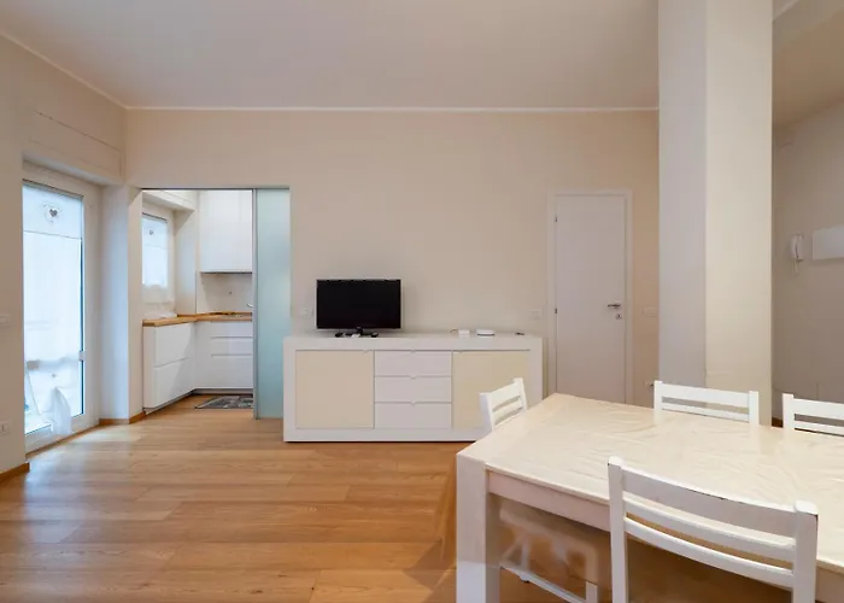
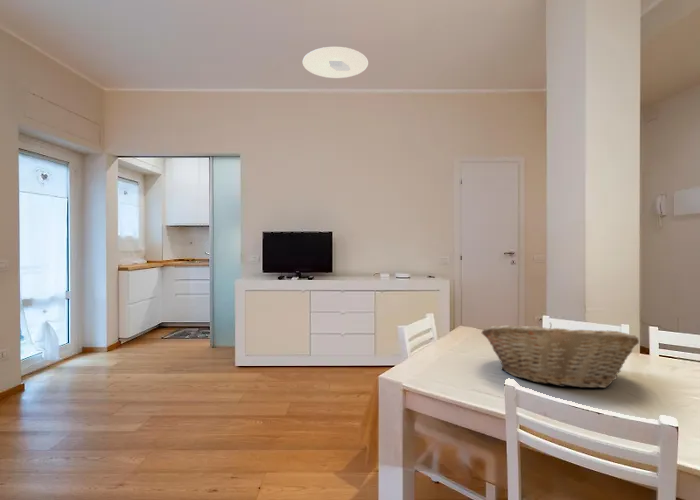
+ ceiling light [302,46,369,79]
+ fruit basket [481,322,640,389]
